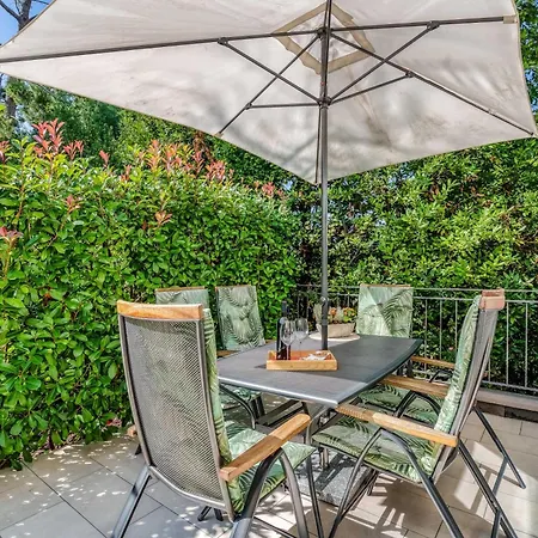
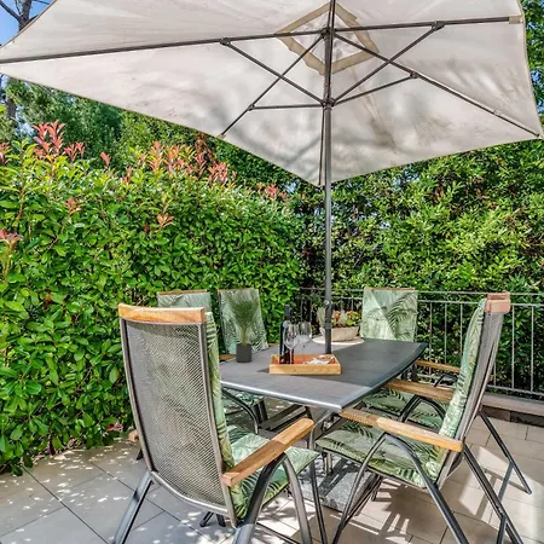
+ potted plant [222,279,270,364]
